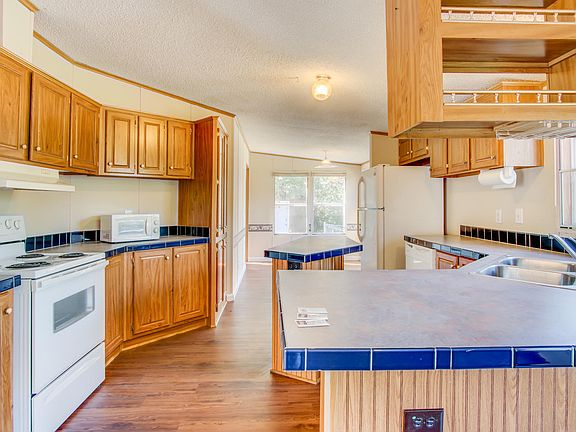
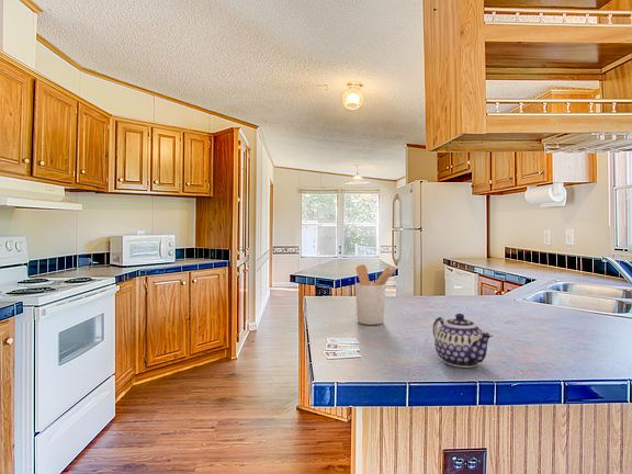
+ teapot [432,313,494,369]
+ utensil holder [354,263,397,326]
